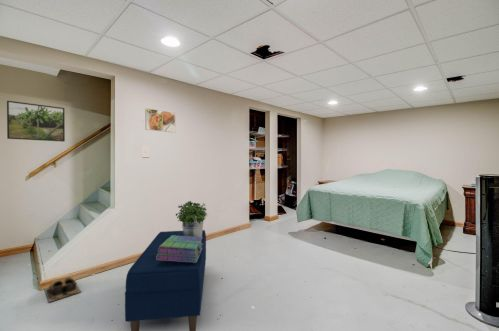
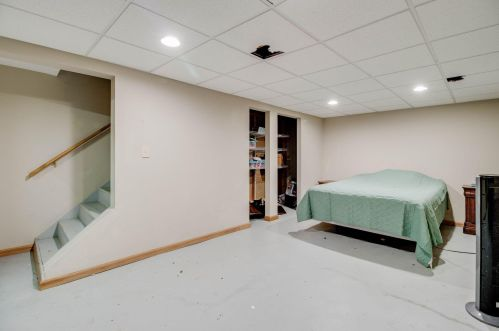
- bench [124,229,207,331]
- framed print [6,100,66,143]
- shoes [43,276,82,303]
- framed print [144,107,176,134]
- potted plant [175,200,208,237]
- stack of books [156,235,203,263]
